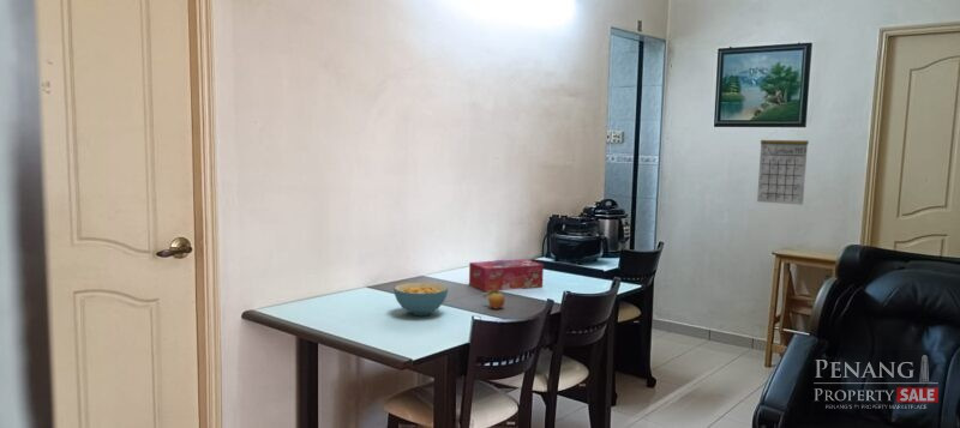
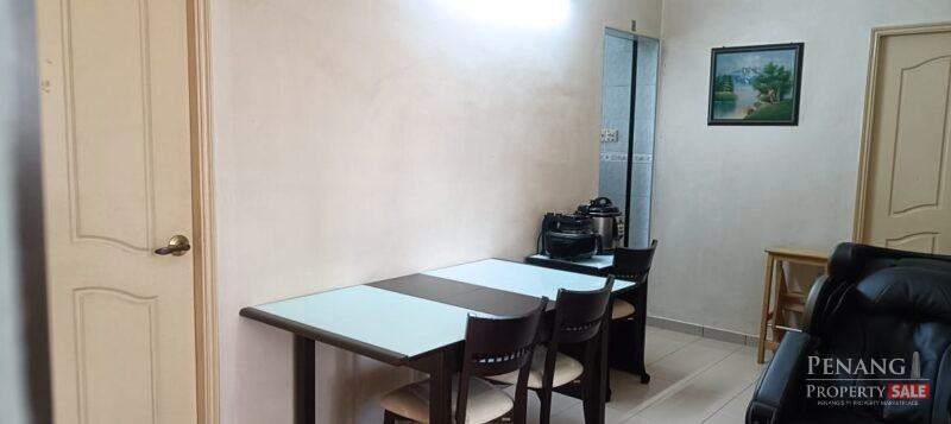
- fruit [481,290,506,311]
- cereal bowl [392,282,449,317]
- tissue box [468,258,545,293]
- calendar [756,125,810,206]
